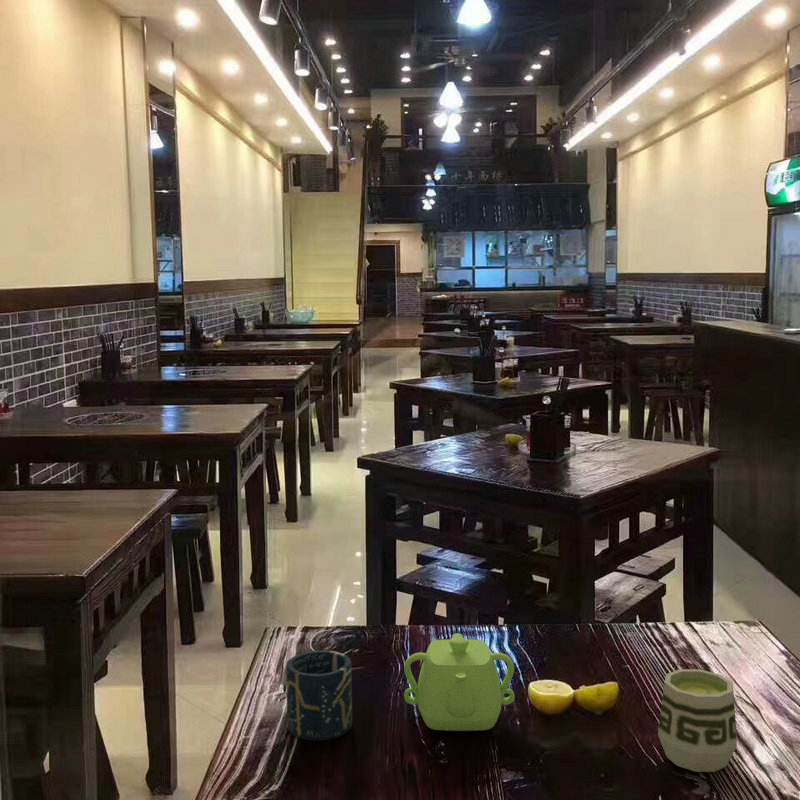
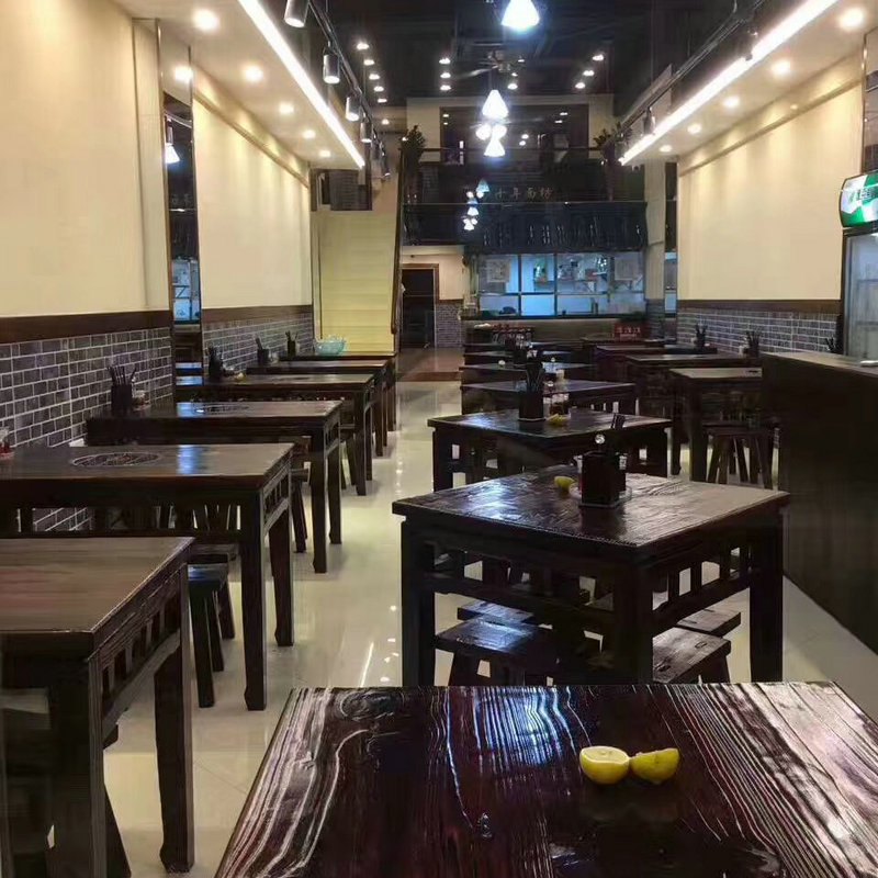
- cup [285,650,353,742]
- cup [657,668,738,773]
- teapot [403,632,516,732]
